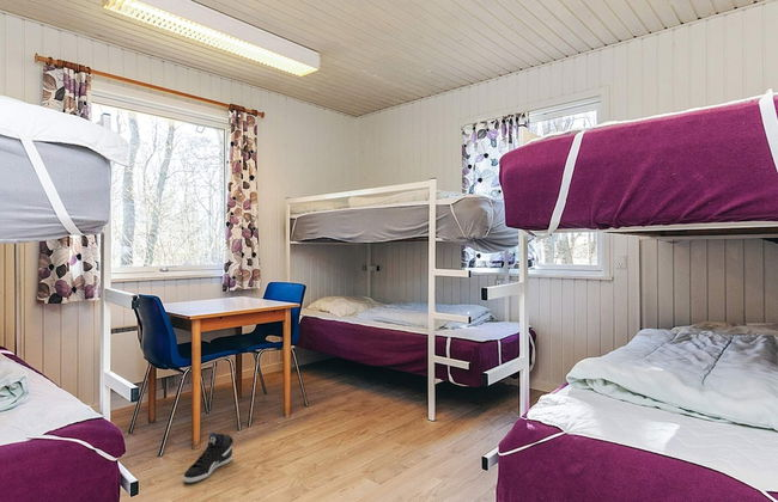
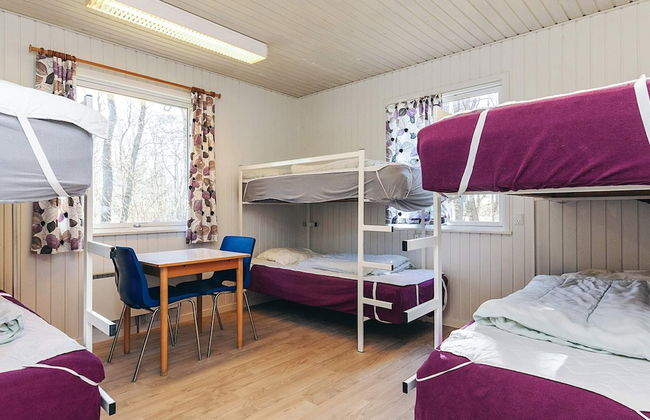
- sneaker [182,431,235,483]
